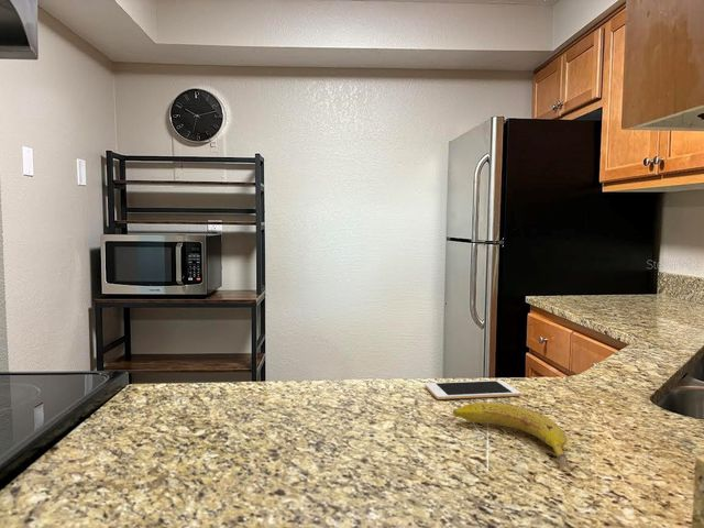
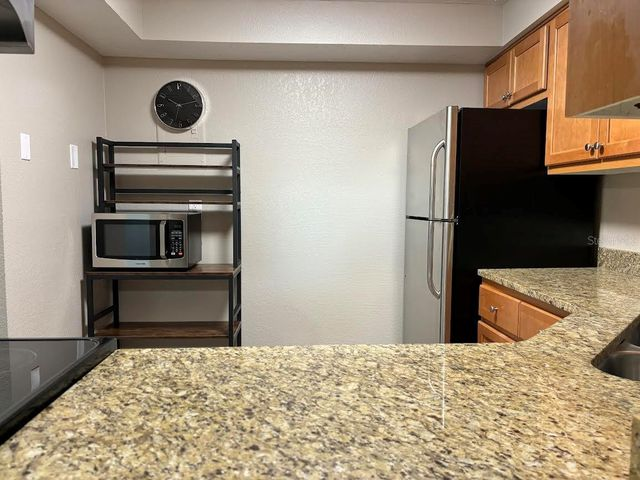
- cell phone [424,380,521,400]
- fruit [452,402,578,471]
